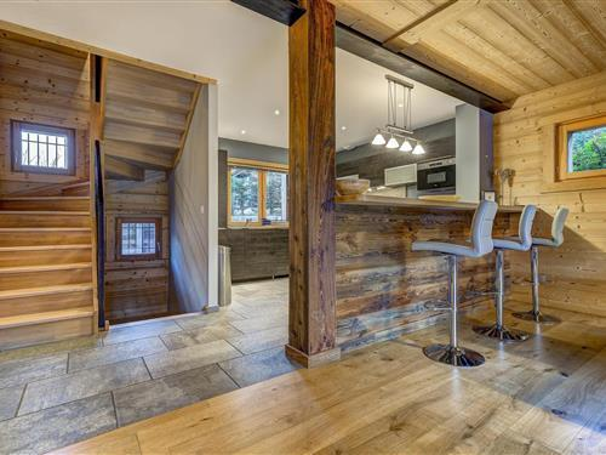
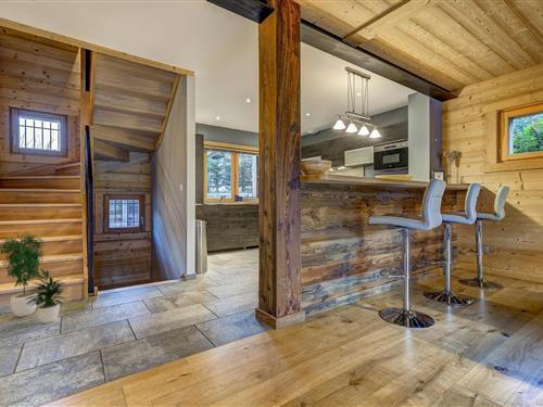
+ potted plant [0,229,70,325]
